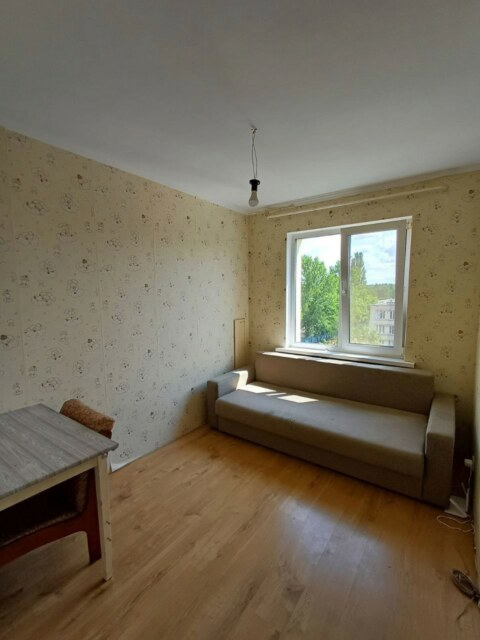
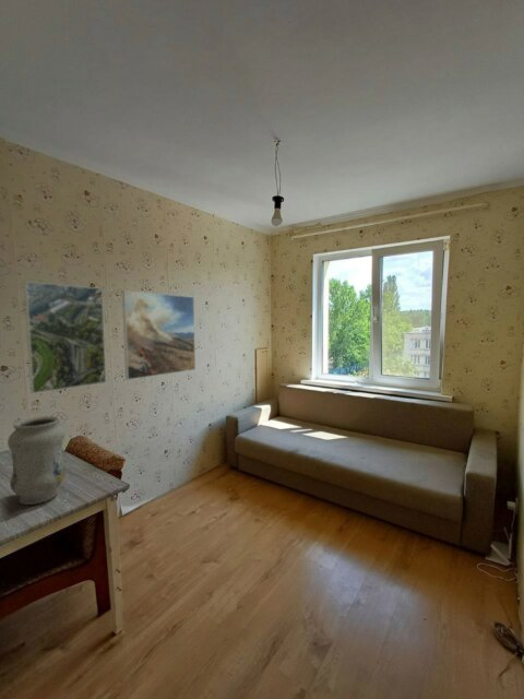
+ vase [7,415,67,506]
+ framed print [23,281,107,394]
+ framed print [121,289,196,381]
